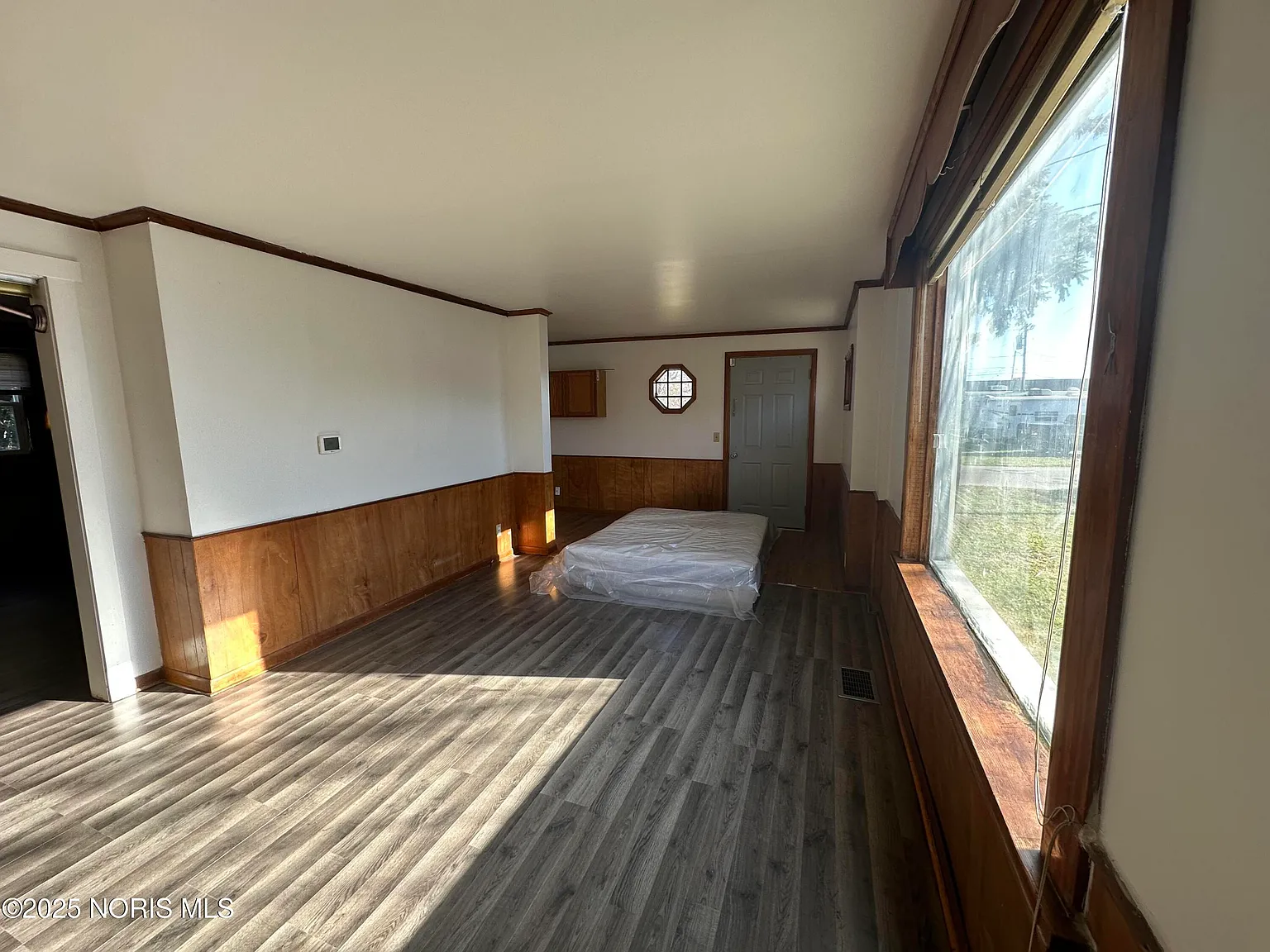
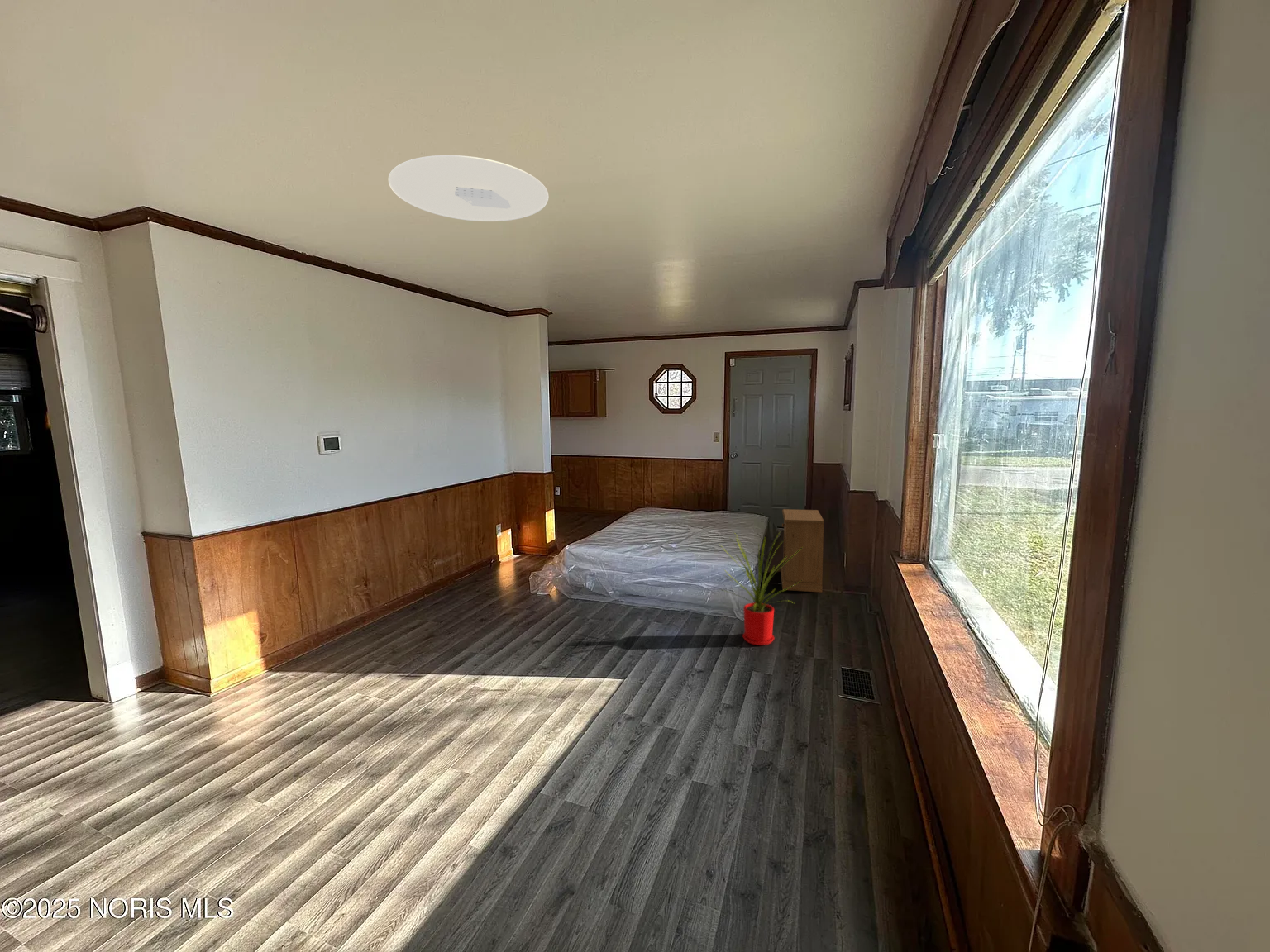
+ house plant [718,531,802,646]
+ nightstand [780,508,825,593]
+ ceiling light [388,155,550,222]
